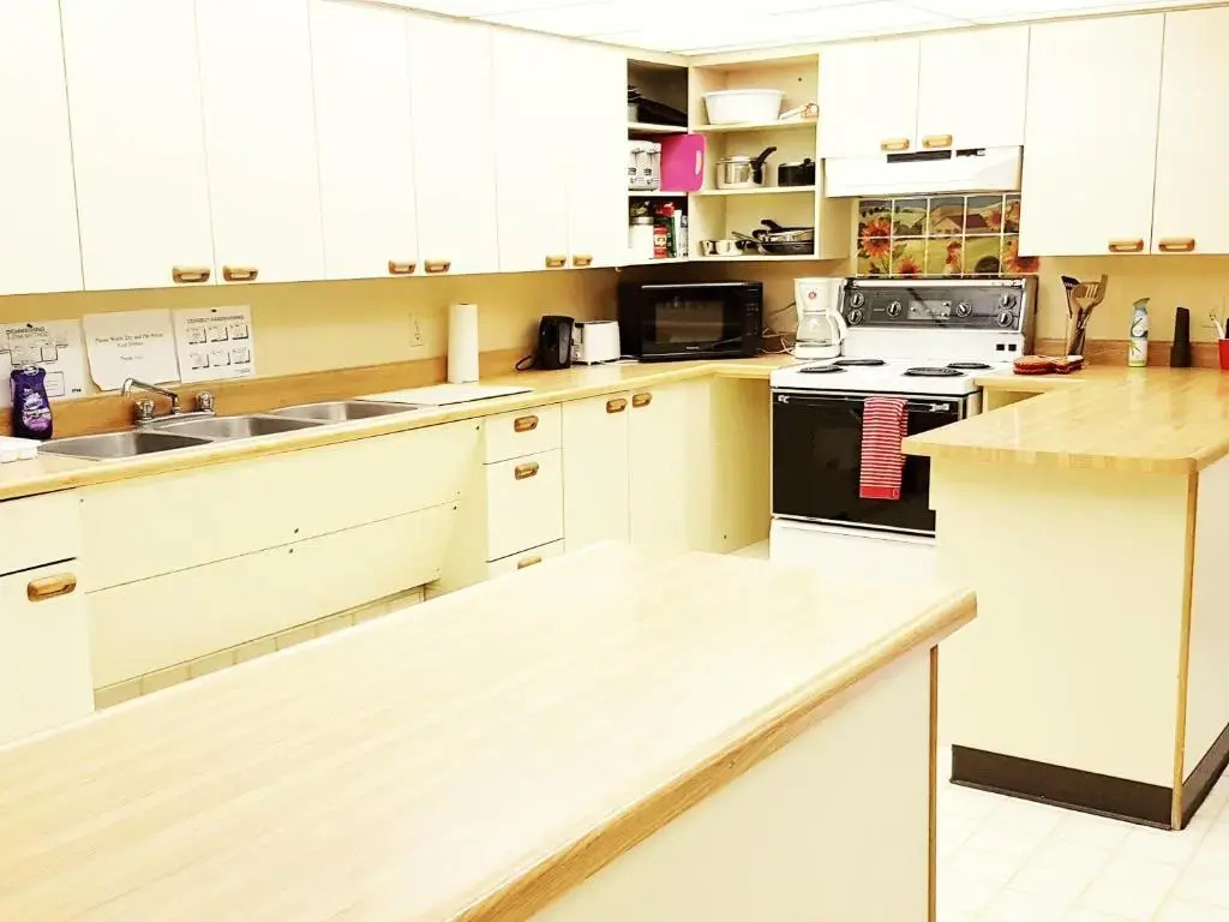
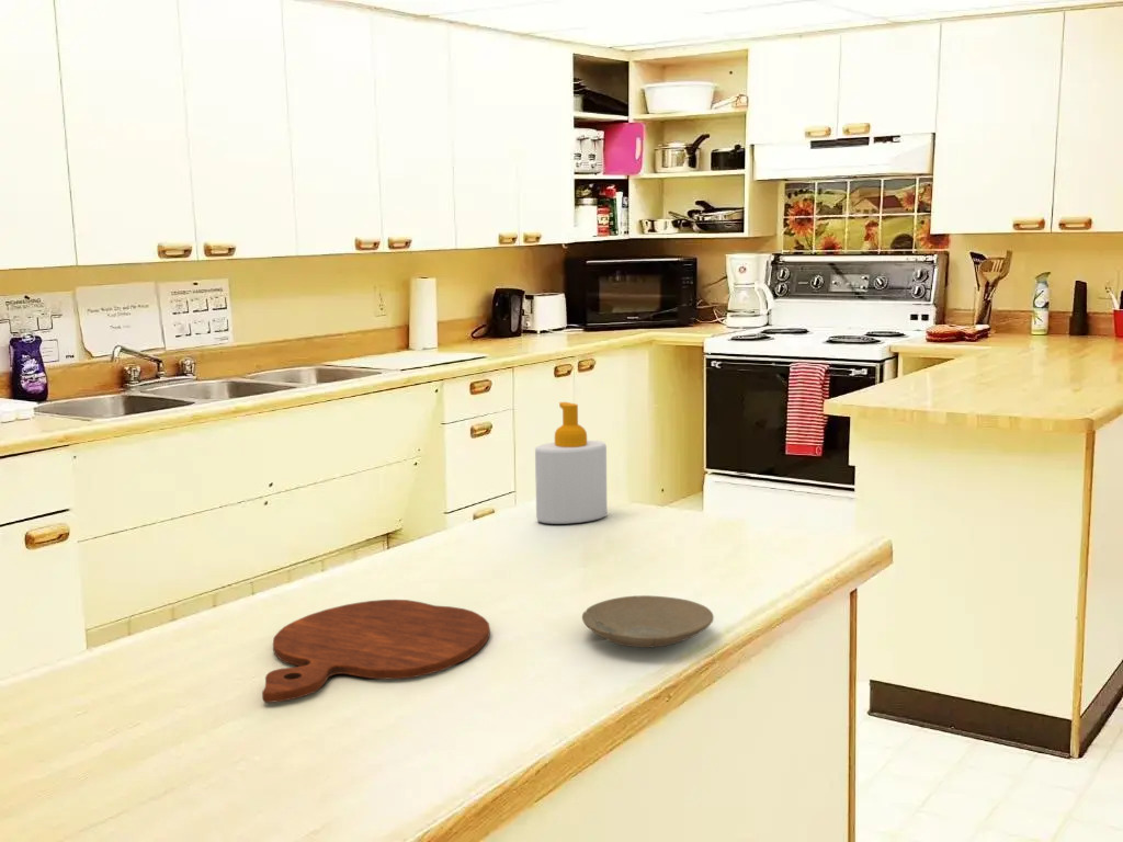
+ cutting board [261,599,491,704]
+ plate [581,594,715,649]
+ soap bottle [534,401,608,525]
